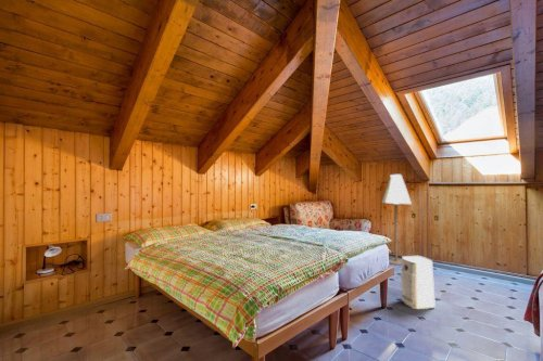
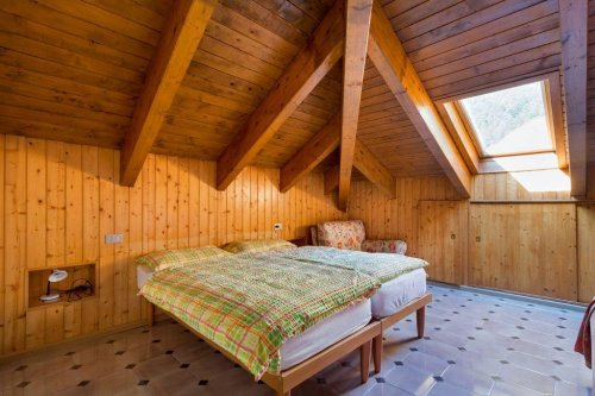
- floor lamp [380,173,413,267]
- air purifier [400,255,437,310]
